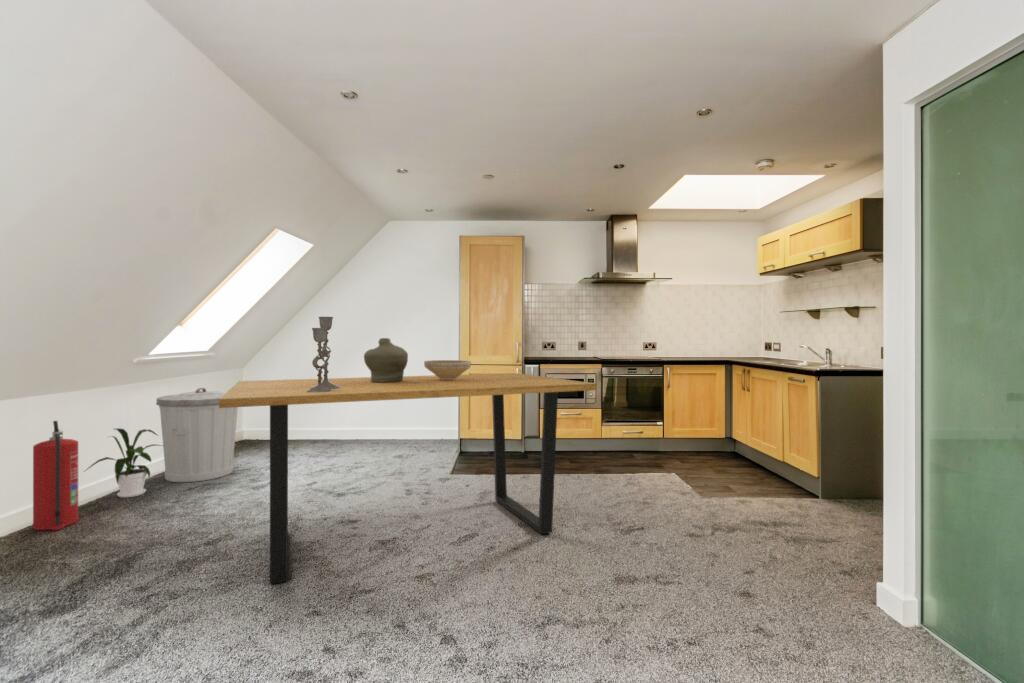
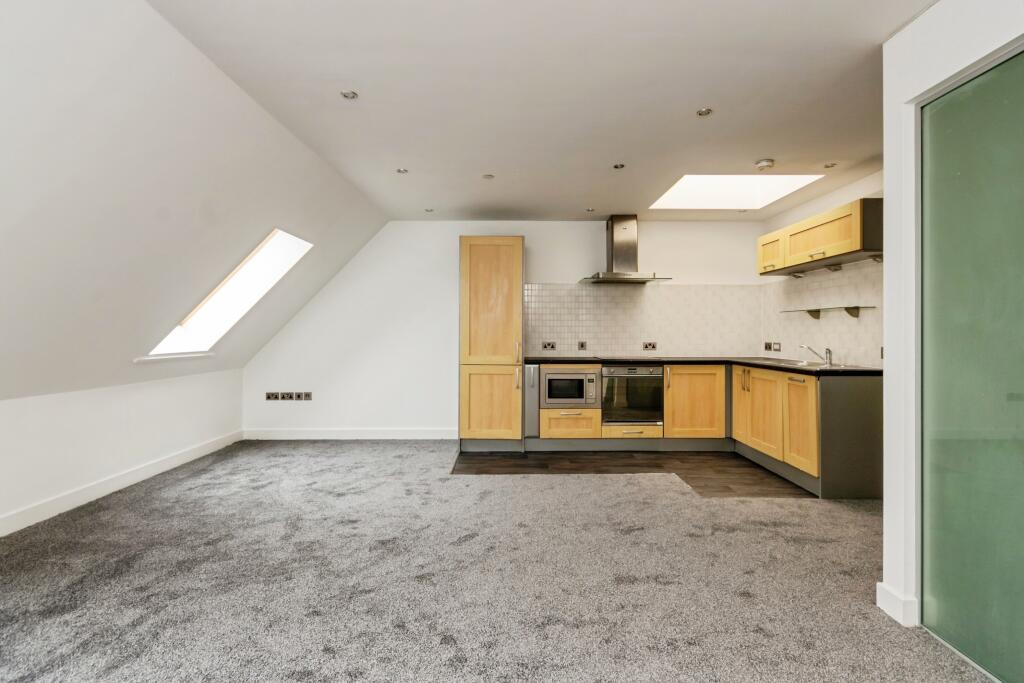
- house plant [84,427,163,499]
- dining table [219,372,598,585]
- trash can [155,387,239,483]
- jar [363,337,409,382]
- decorative bowl [423,359,472,380]
- candlestick [306,316,341,392]
- fire extinguisher [31,420,80,532]
